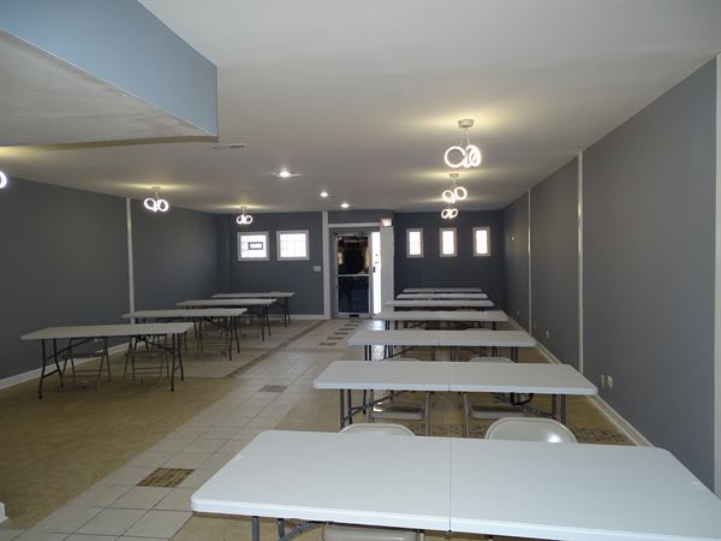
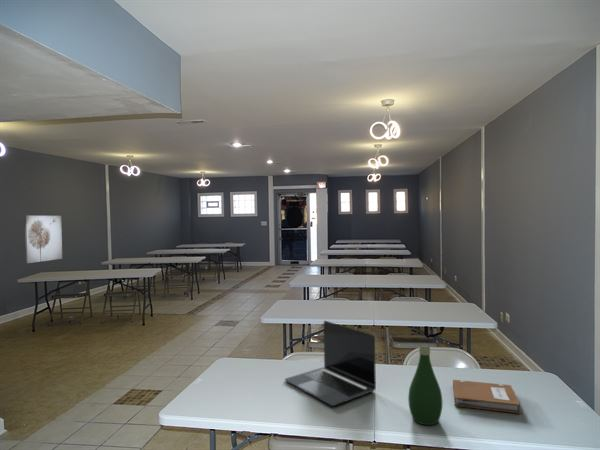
+ bottle [407,344,443,426]
+ laptop [284,320,377,407]
+ wall art [24,215,63,264]
+ notebook [452,379,521,414]
